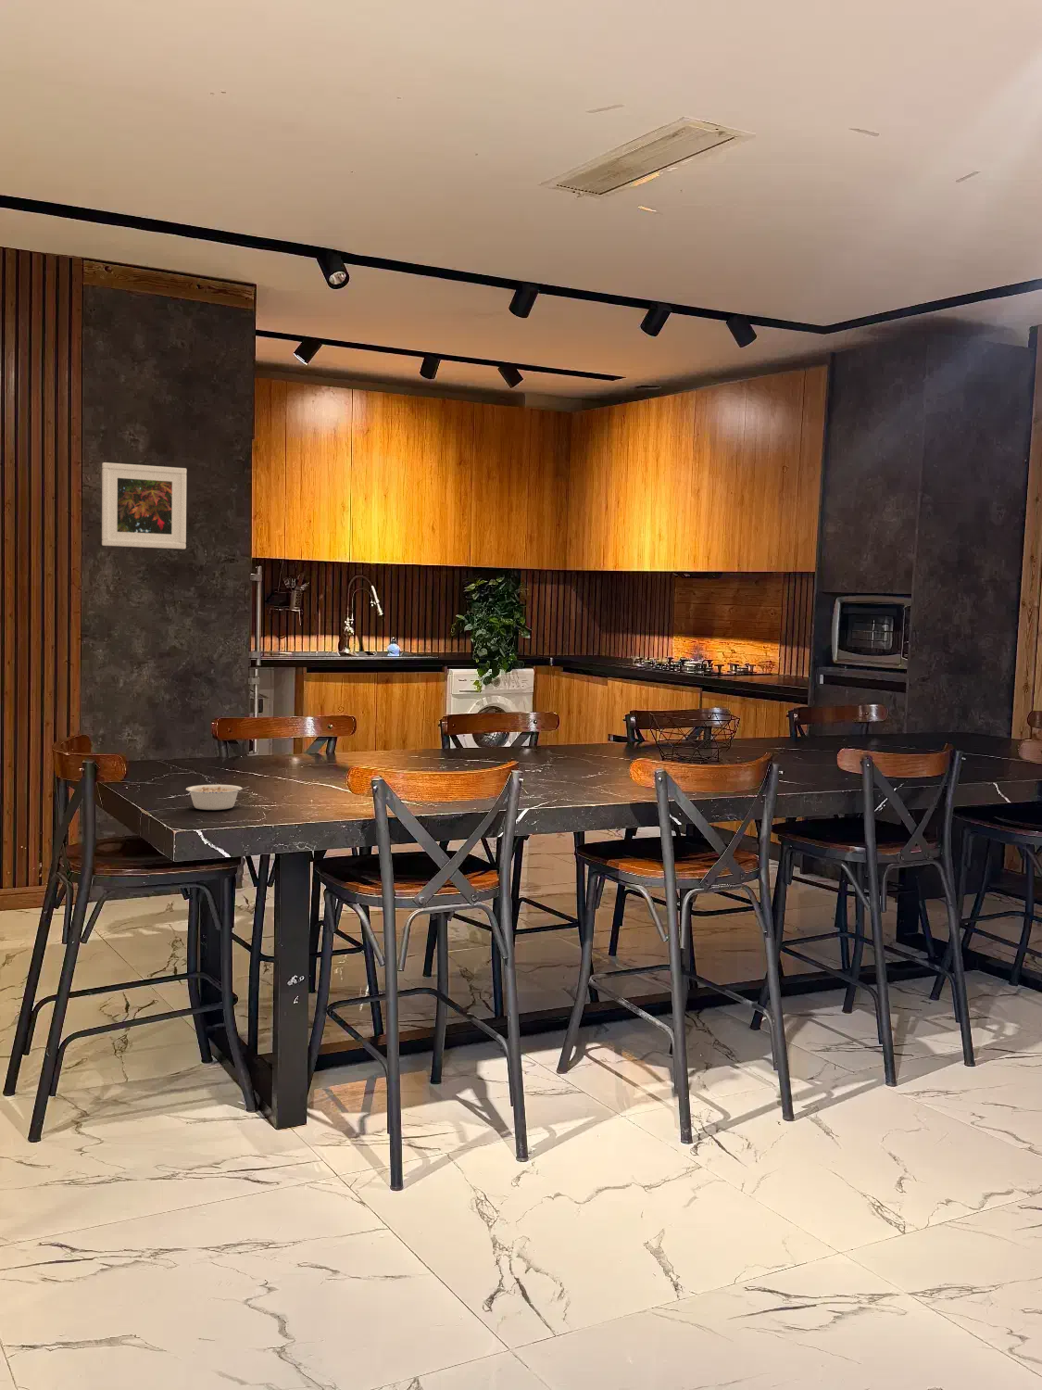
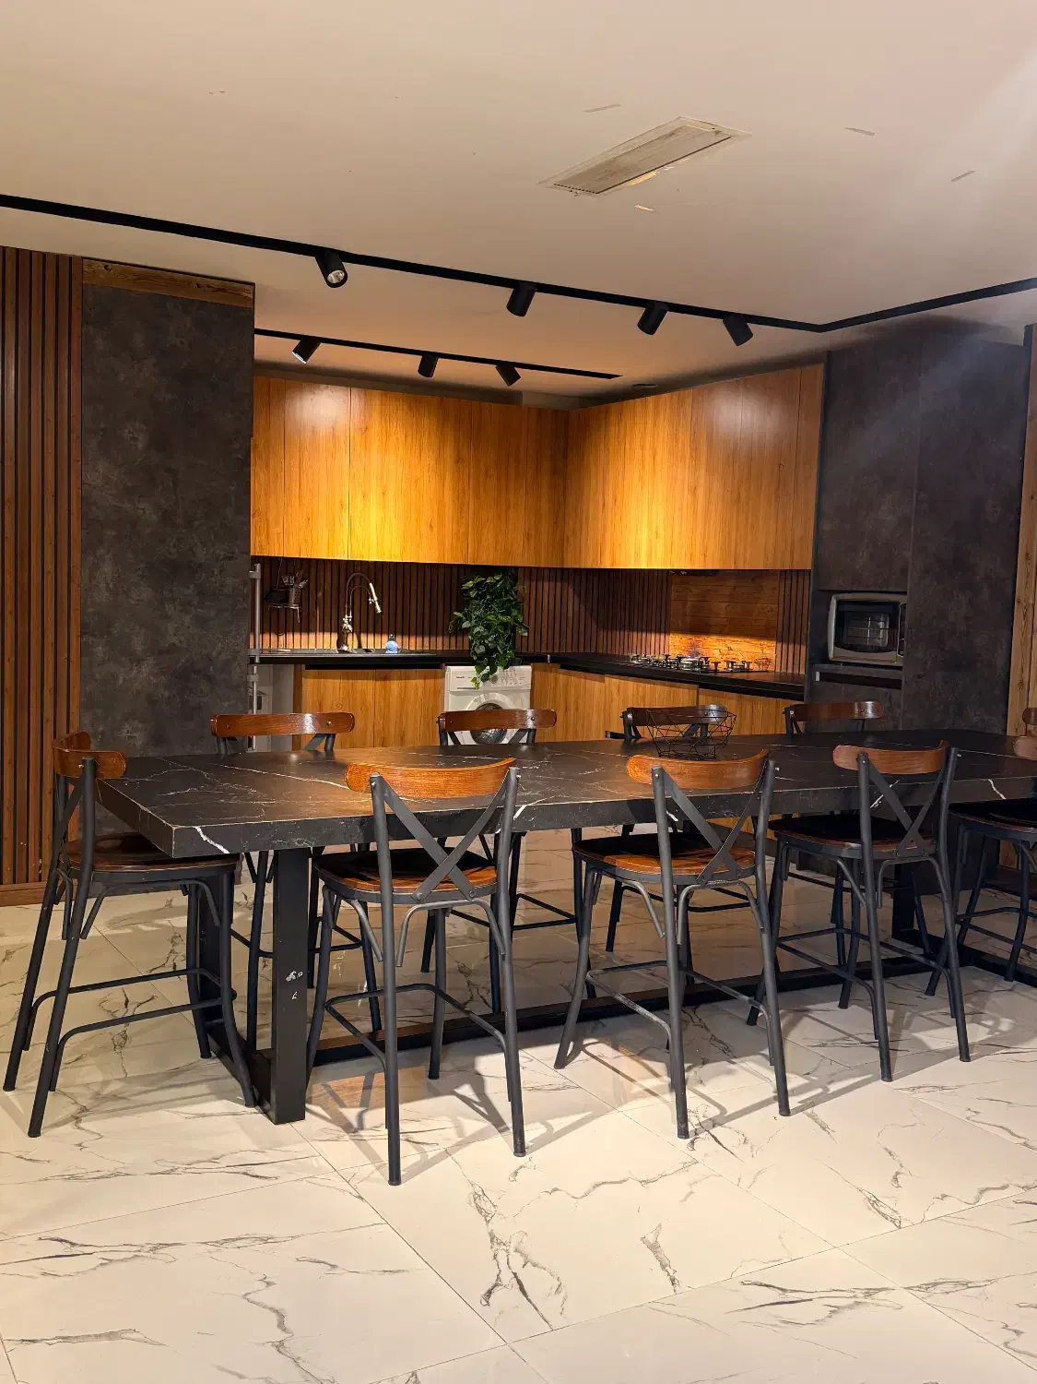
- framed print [101,462,187,549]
- legume [185,784,250,811]
